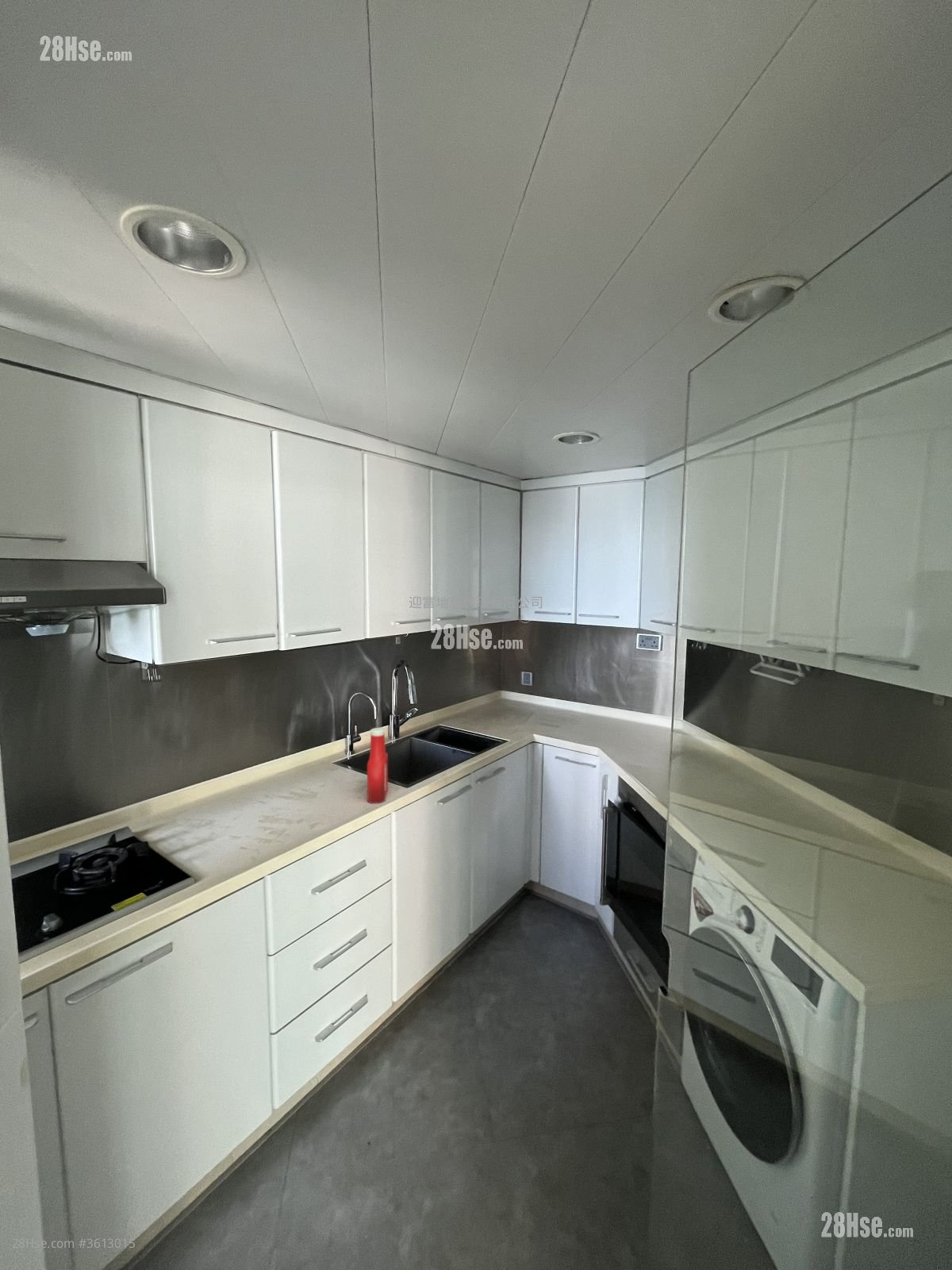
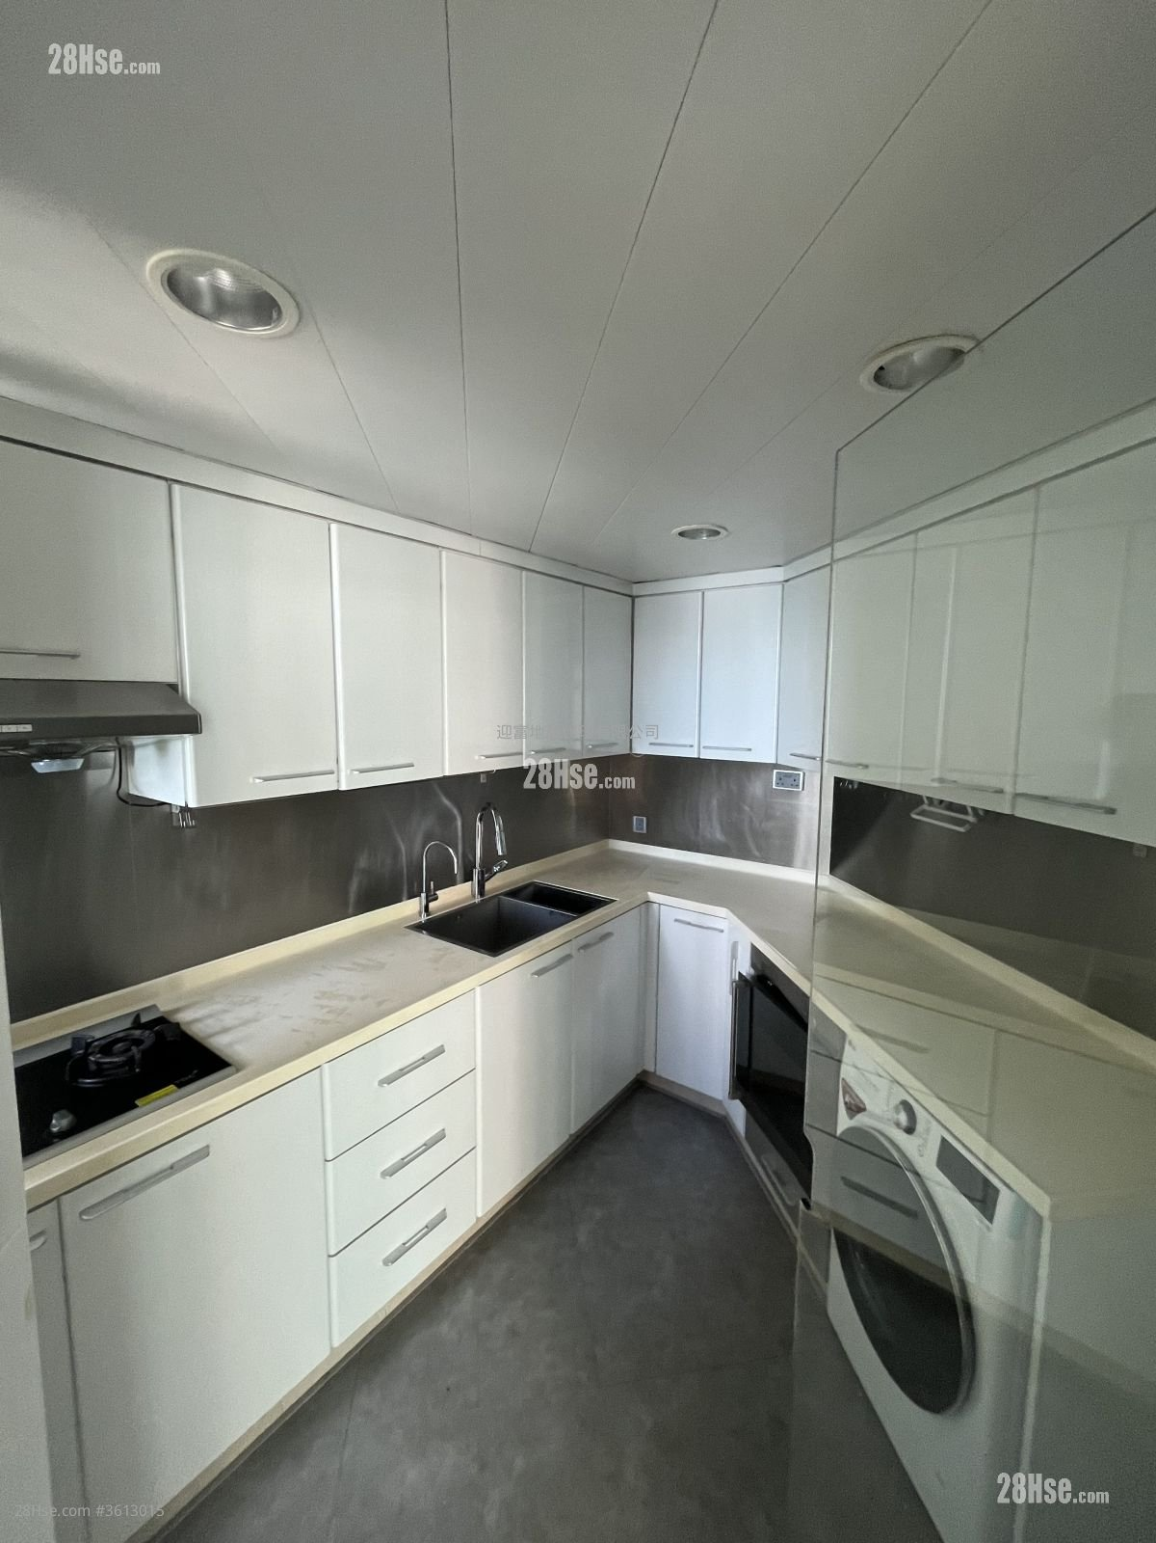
- soap bottle [367,727,389,804]
